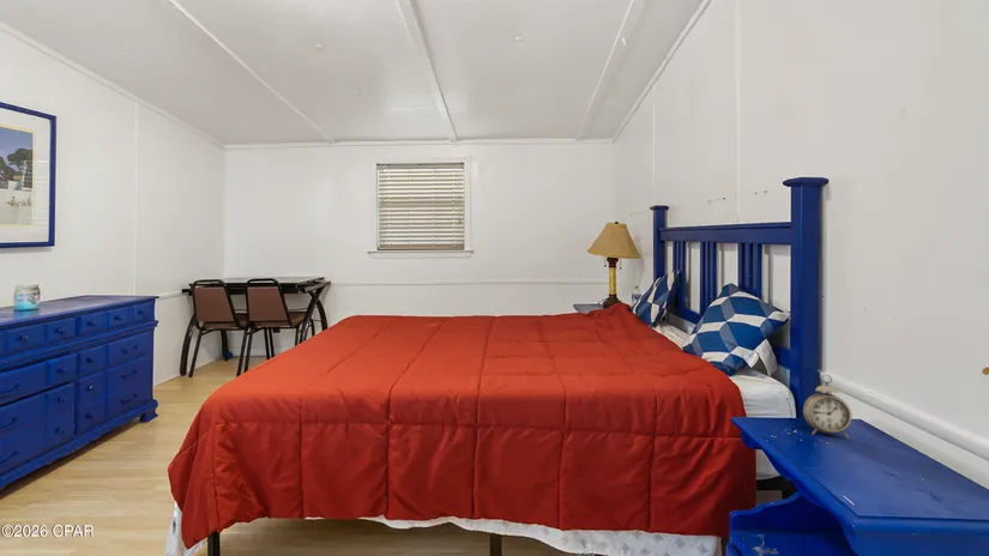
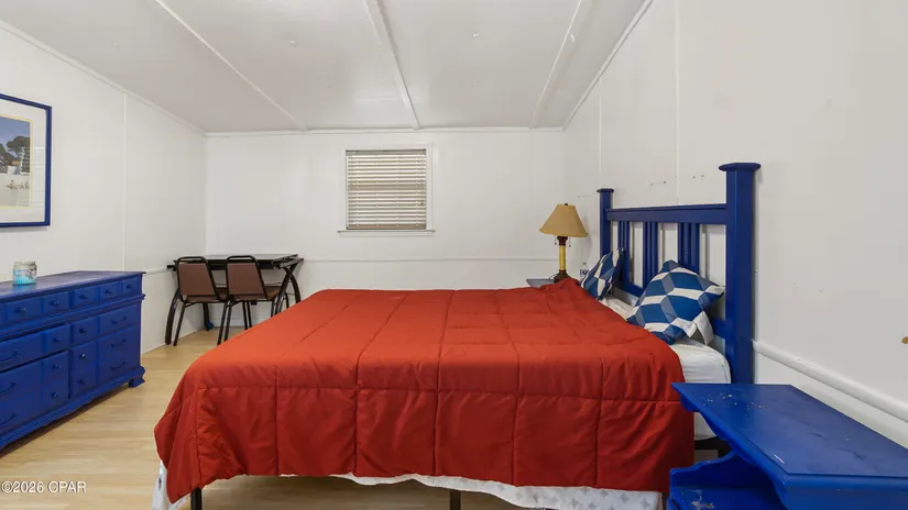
- alarm clock [802,374,854,440]
